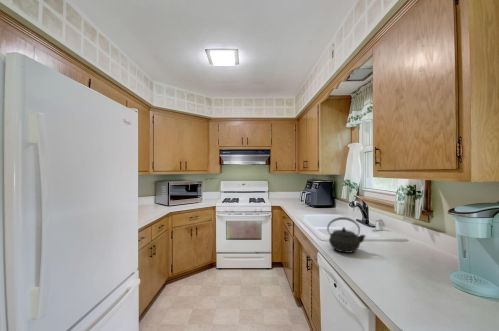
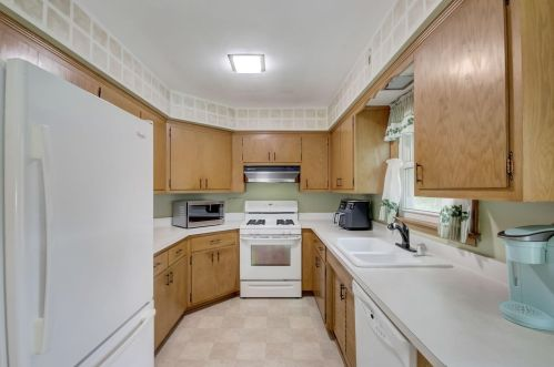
- kettle [326,216,367,254]
